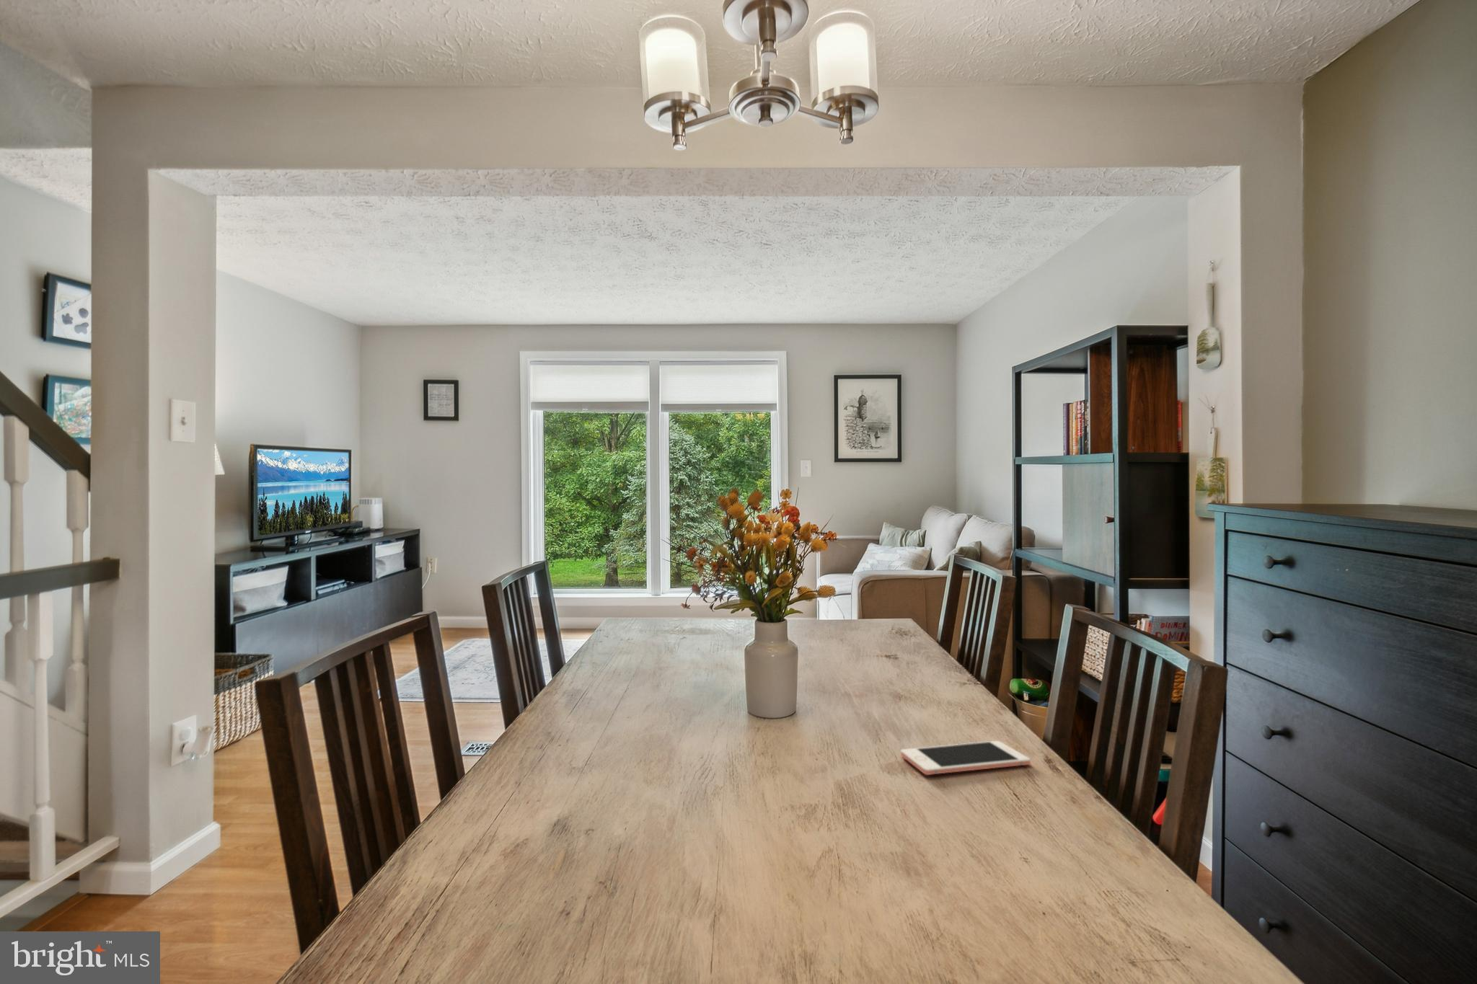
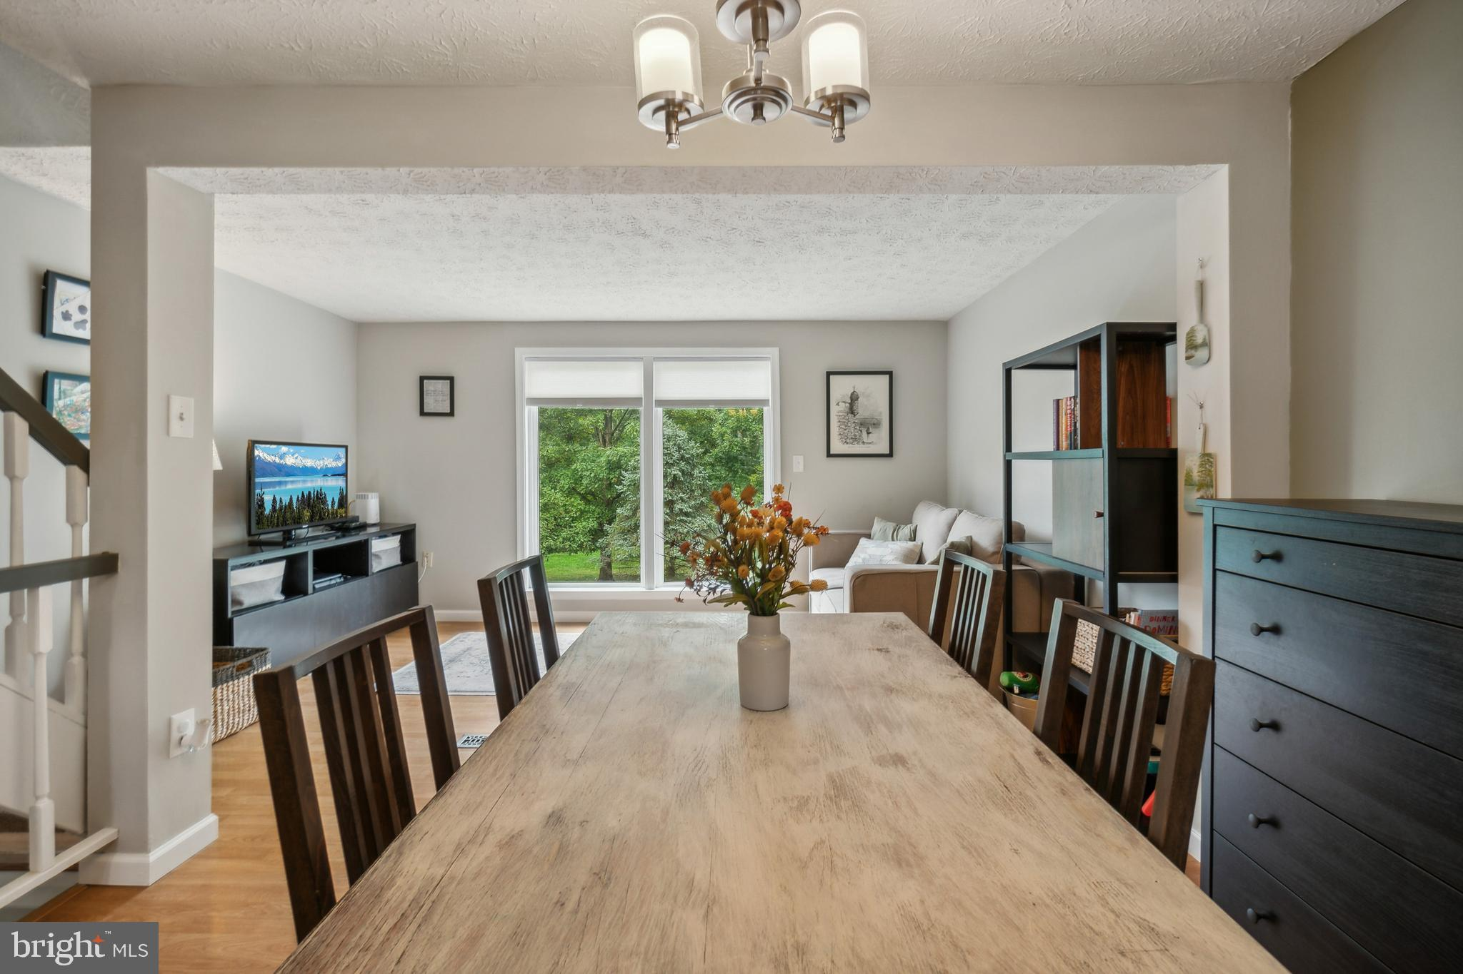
- cell phone [900,740,1031,775]
